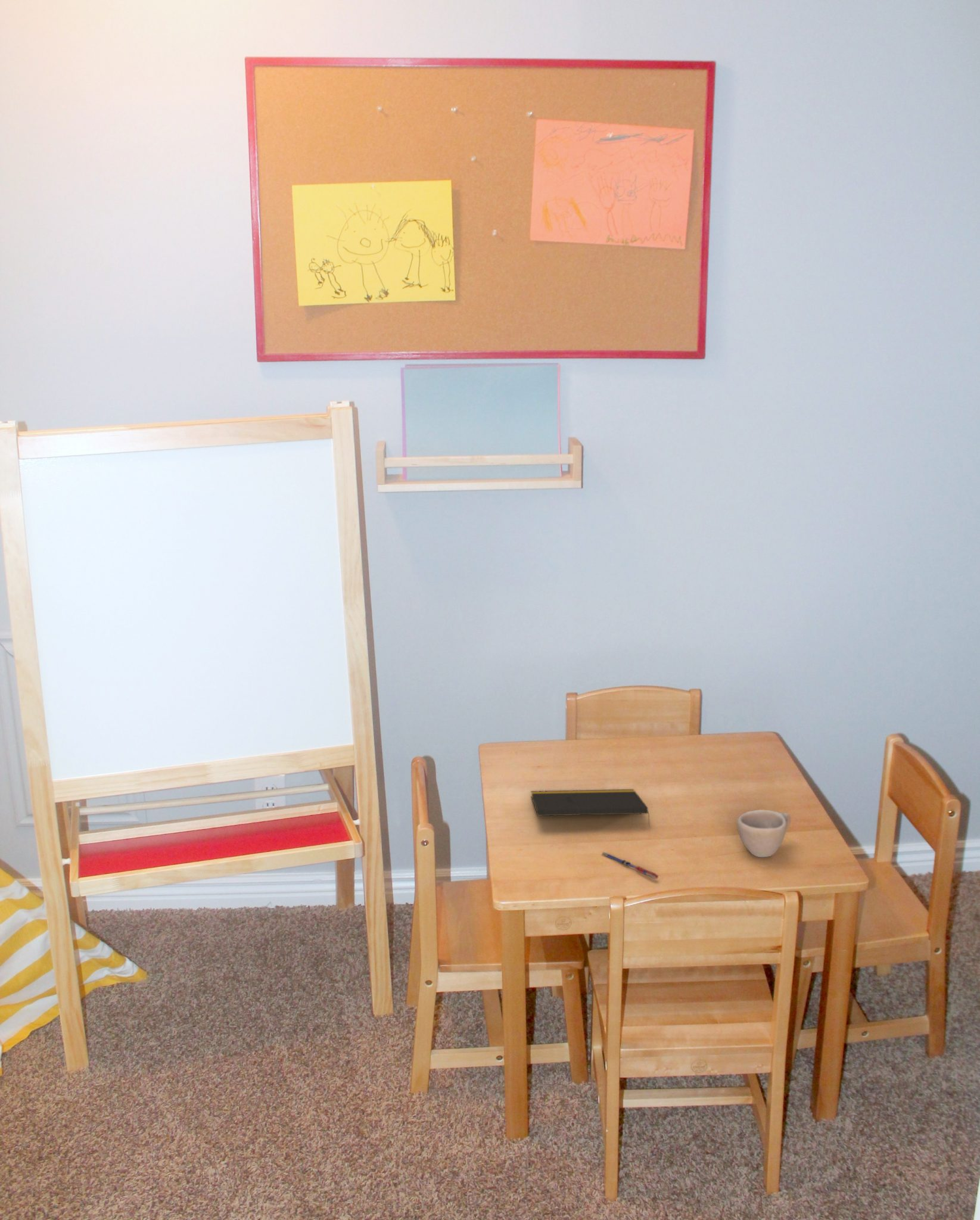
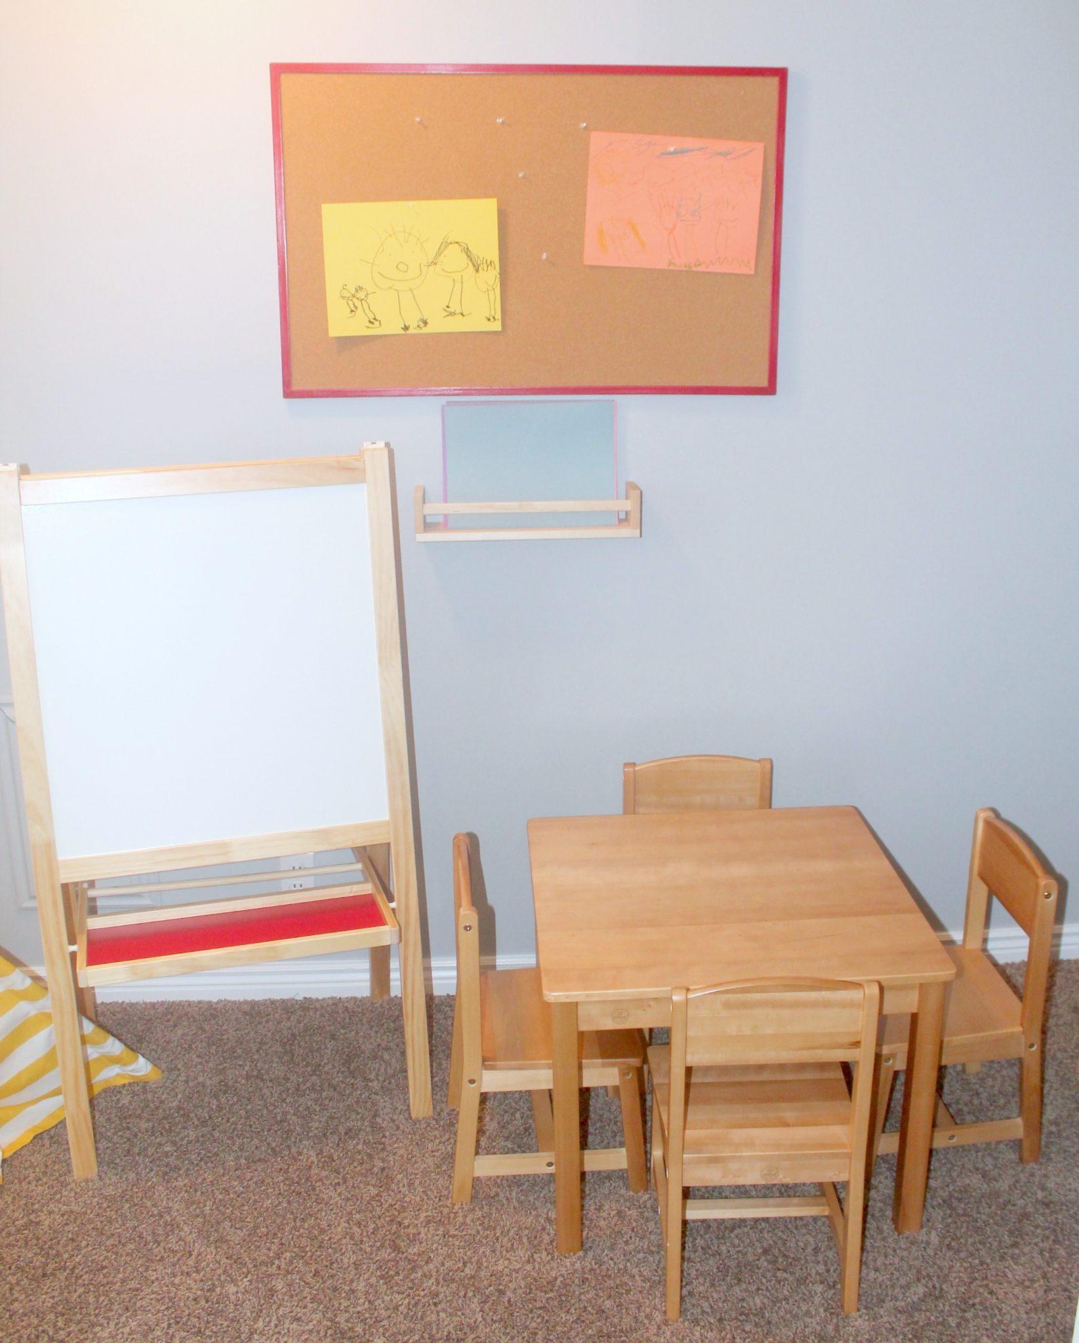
- pen [601,852,659,879]
- cup [736,809,791,858]
- notepad [530,789,651,827]
